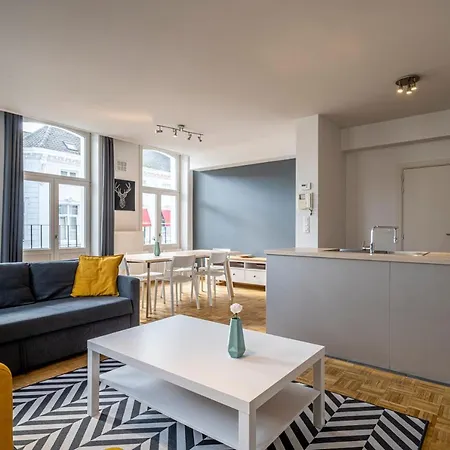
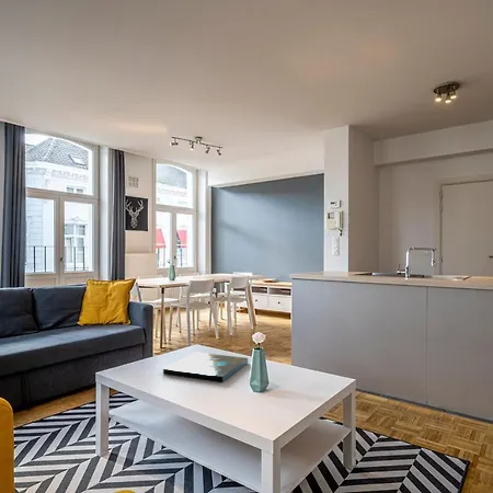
+ board game [162,351,249,383]
